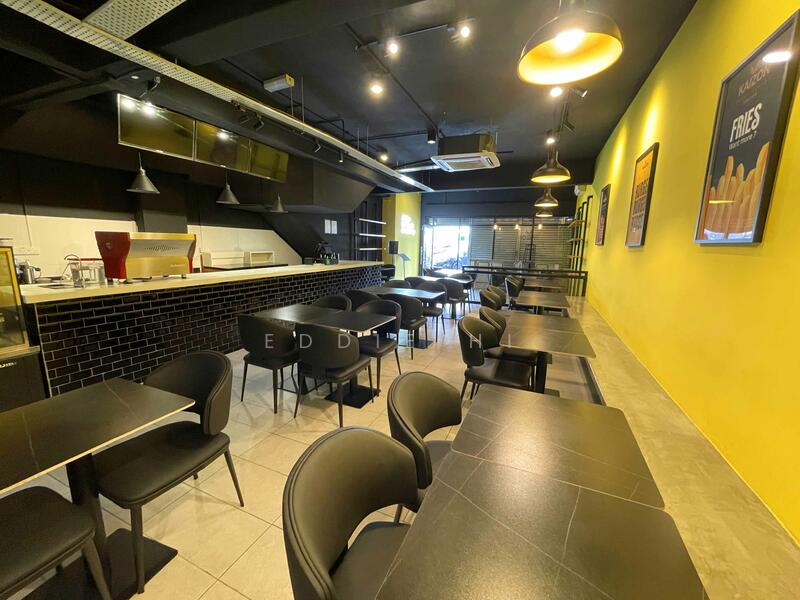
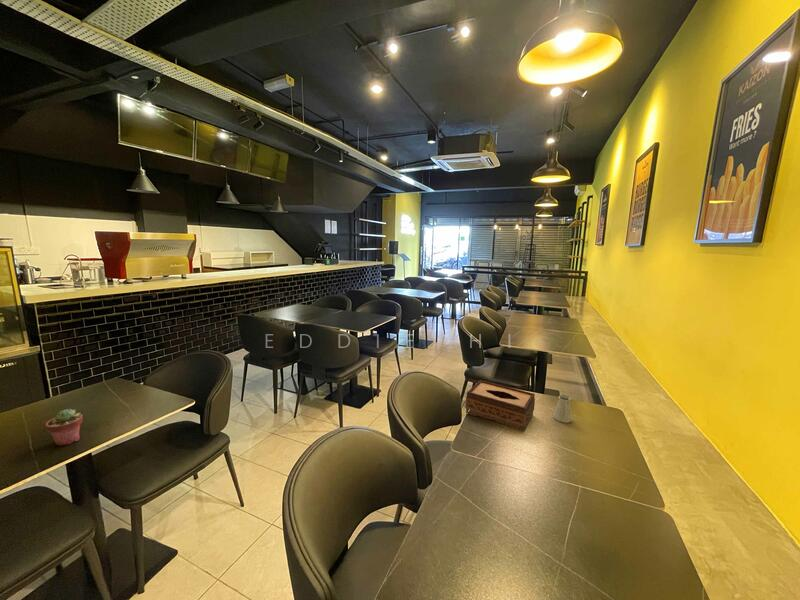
+ tissue box [465,379,536,432]
+ potted succulent [45,408,84,447]
+ saltshaker [552,394,573,424]
